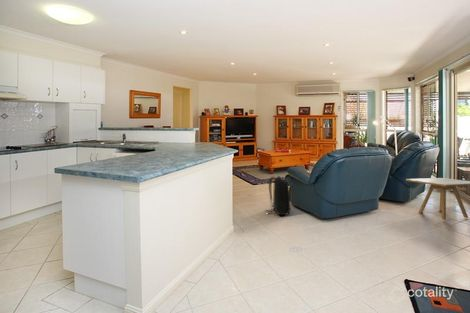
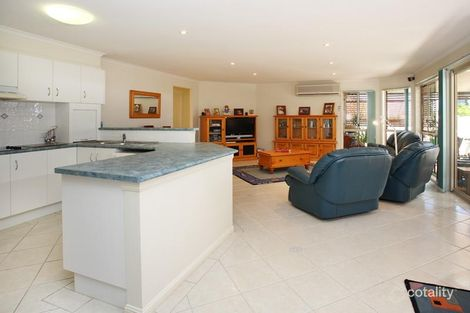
- side table [405,177,470,220]
- backpack [264,175,292,216]
